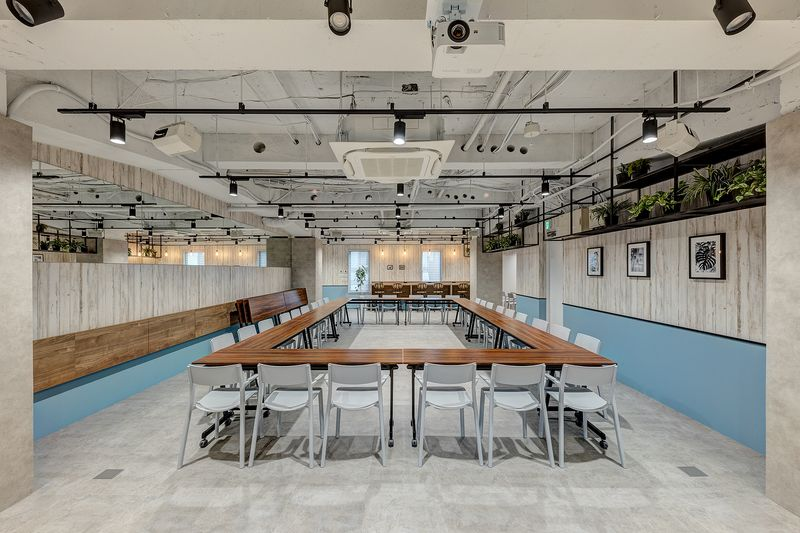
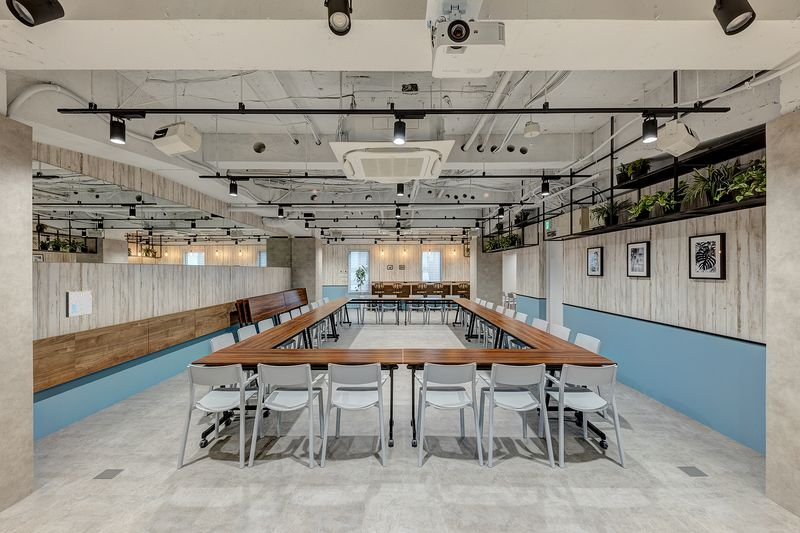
+ wall art [65,289,94,318]
